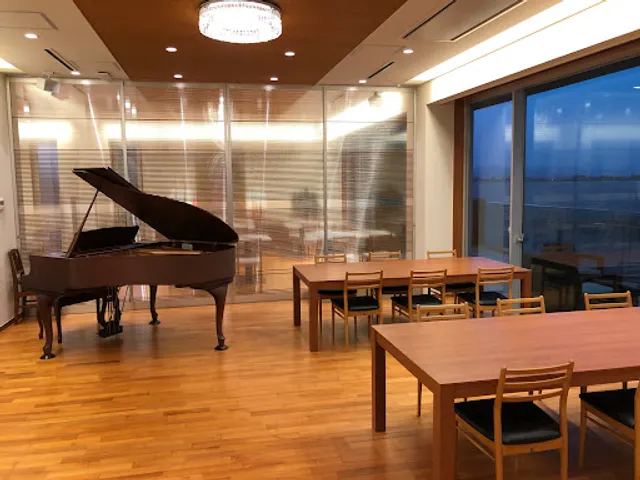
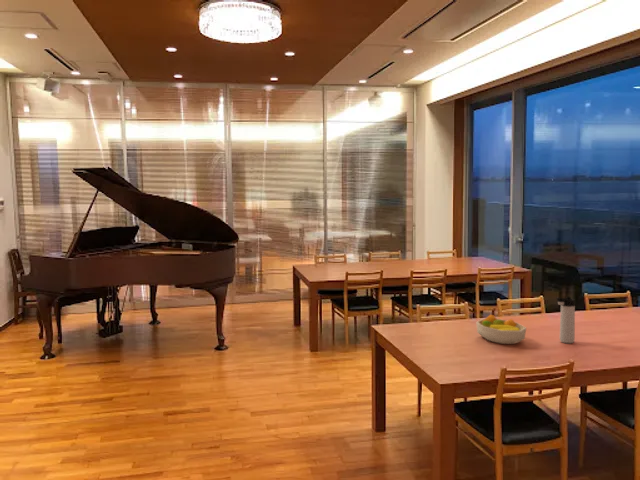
+ thermos bottle [555,296,576,344]
+ fruit bowl [475,313,527,345]
